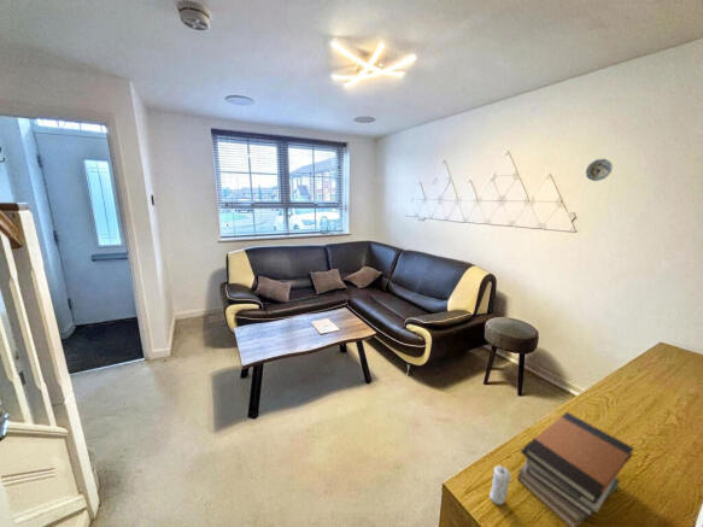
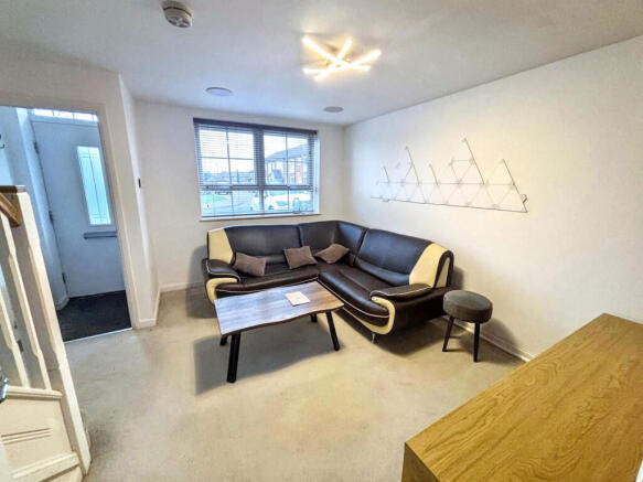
- candle [488,462,512,506]
- book stack [516,411,635,527]
- decorative plate [585,158,614,182]
